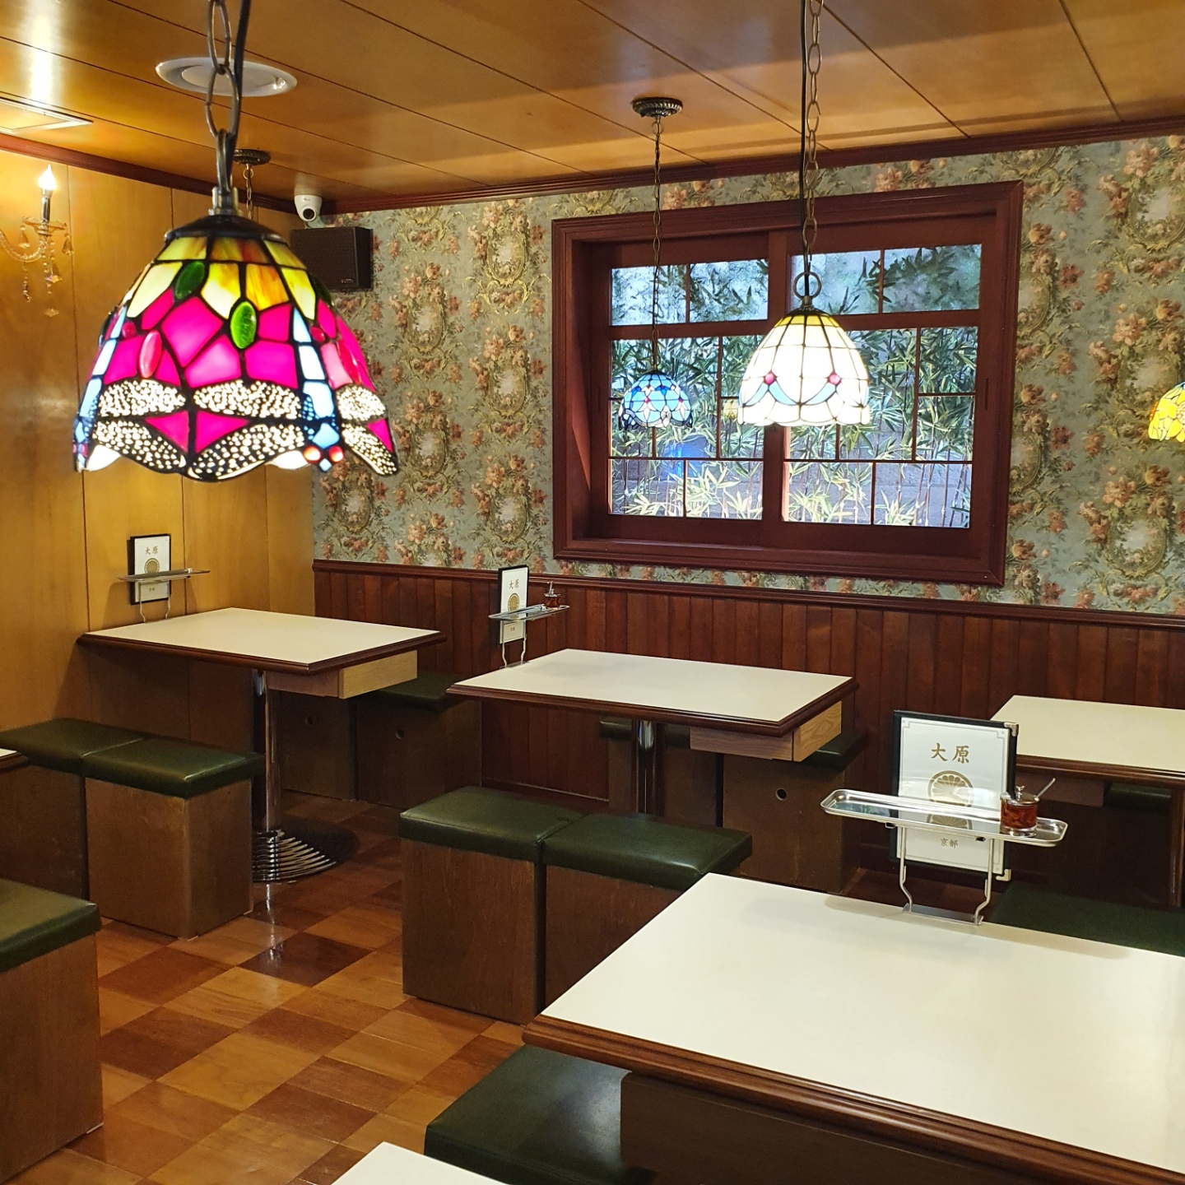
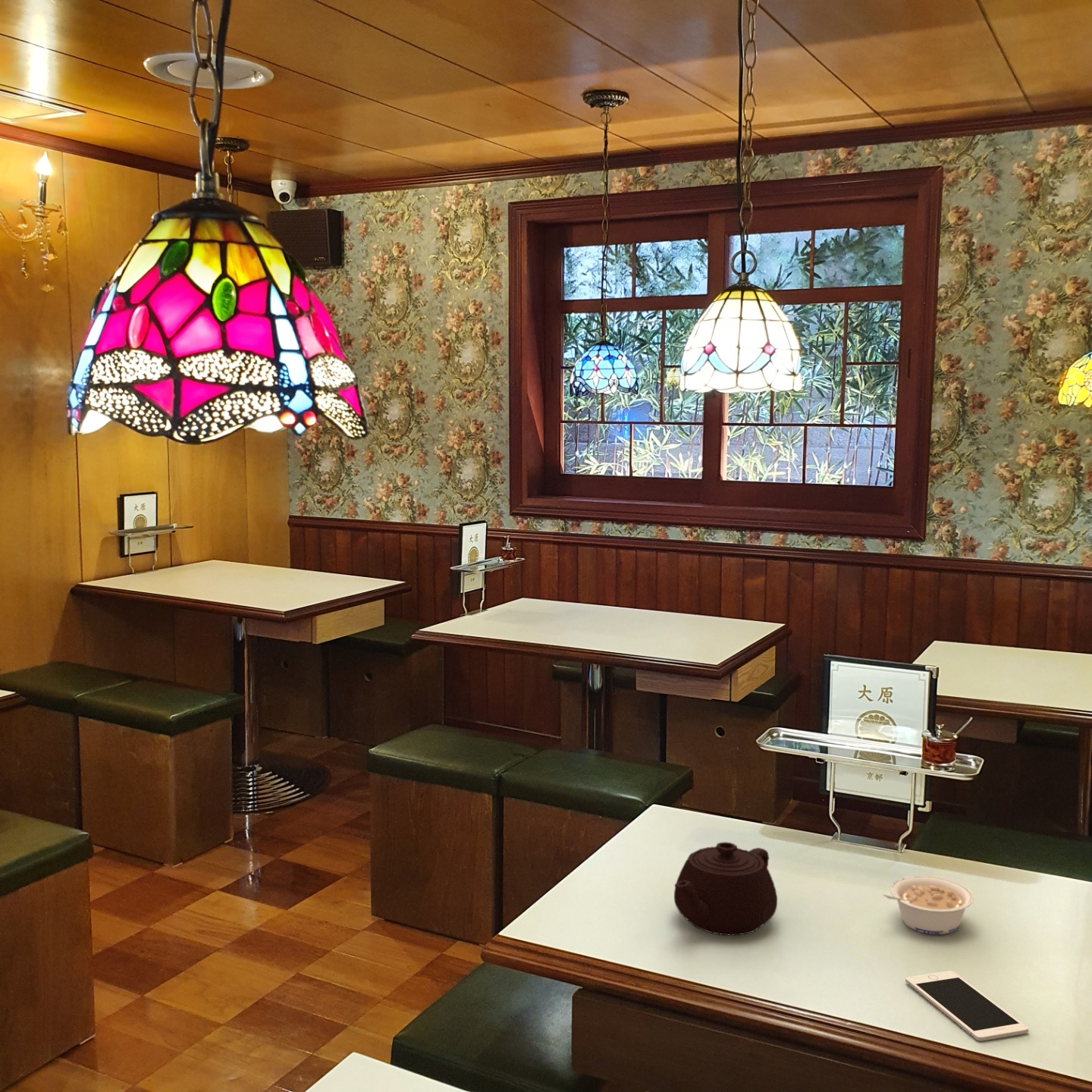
+ cell phone [905,970,1029,1042]
+ teapot [673,841,778,937]
+ legume [882,875,974,935]
